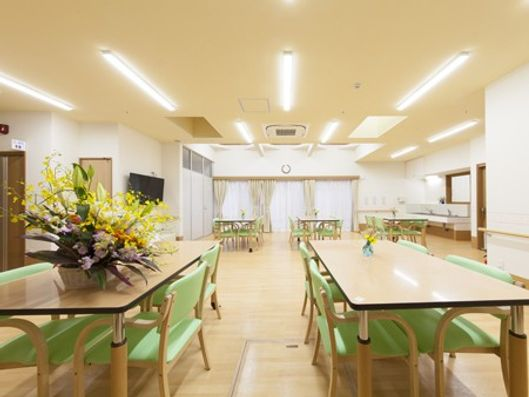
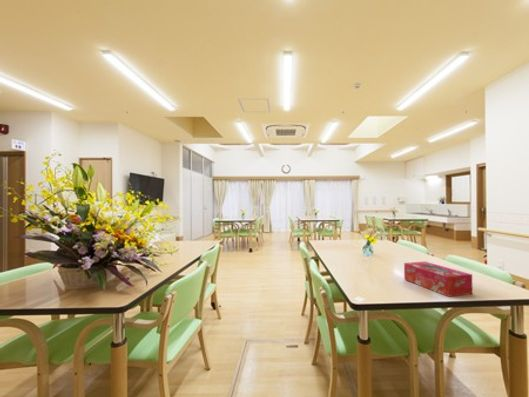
+ tissue box [403,261,473,298]
